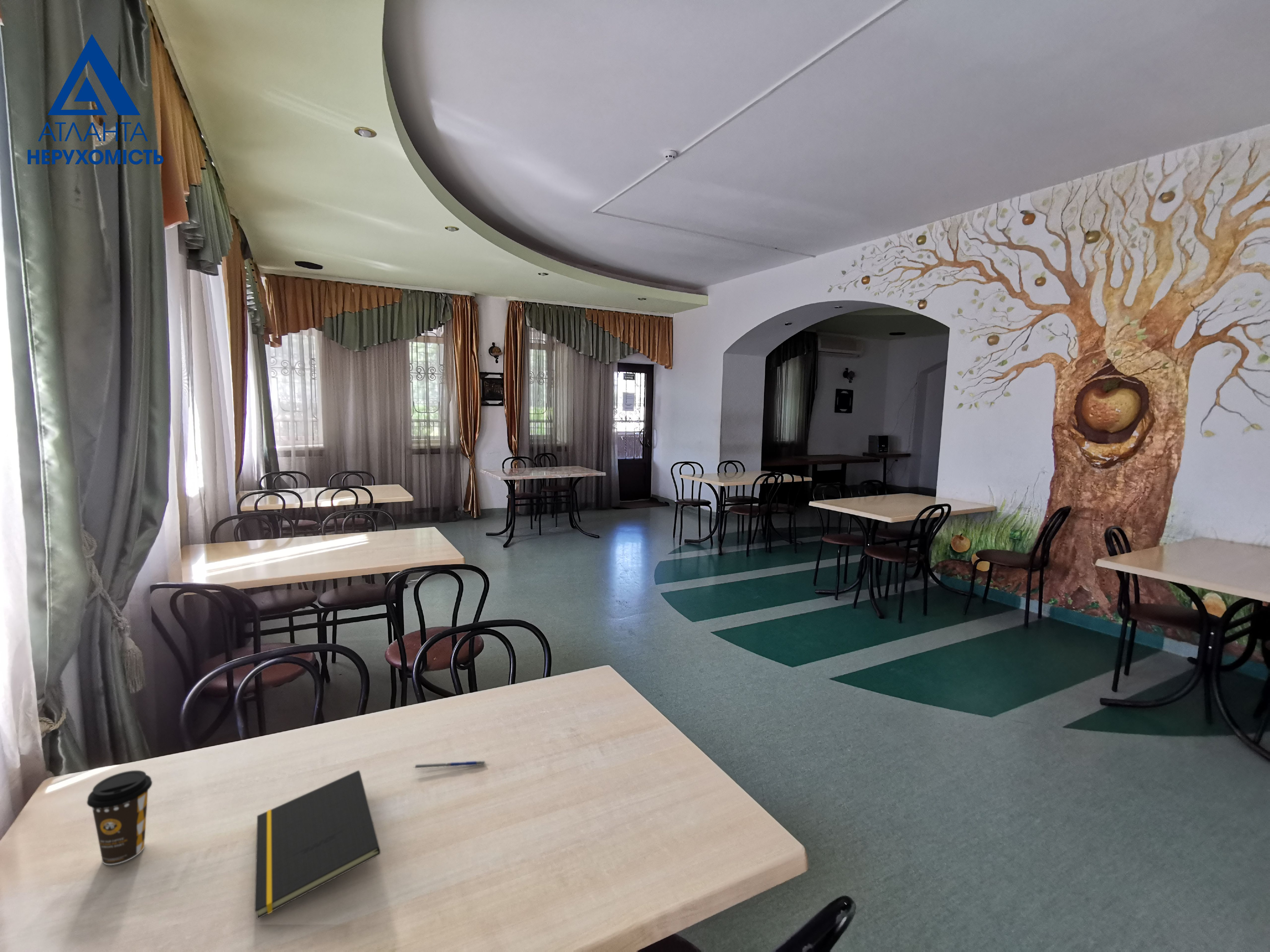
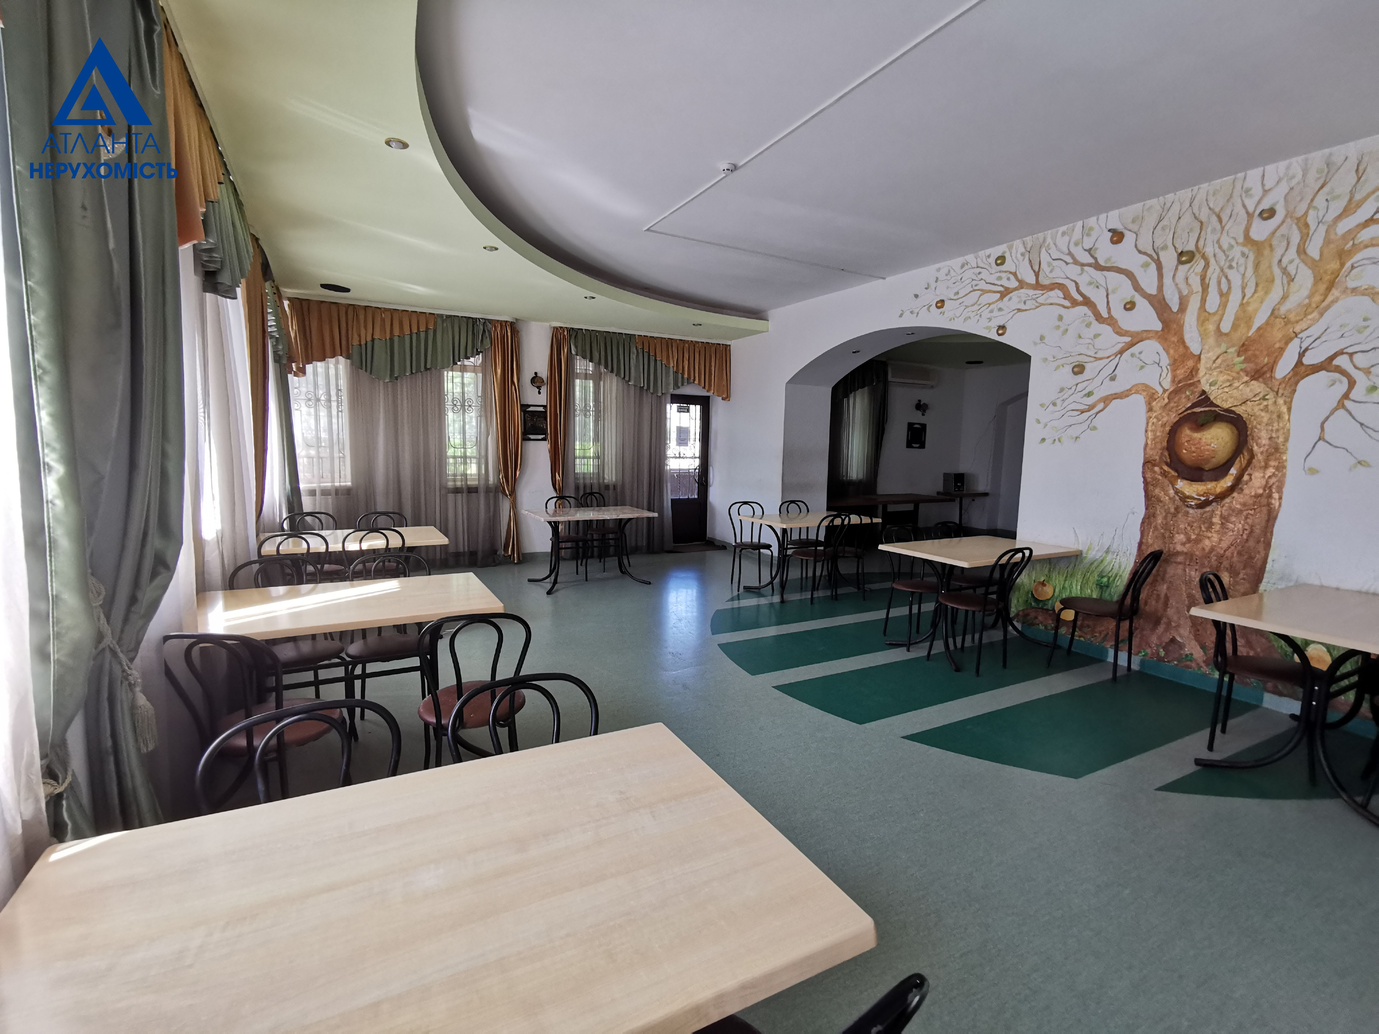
- notepad [254,770,381,919]
- pen [413,760,485,770]
- coffee cup [87,770,153,865]
